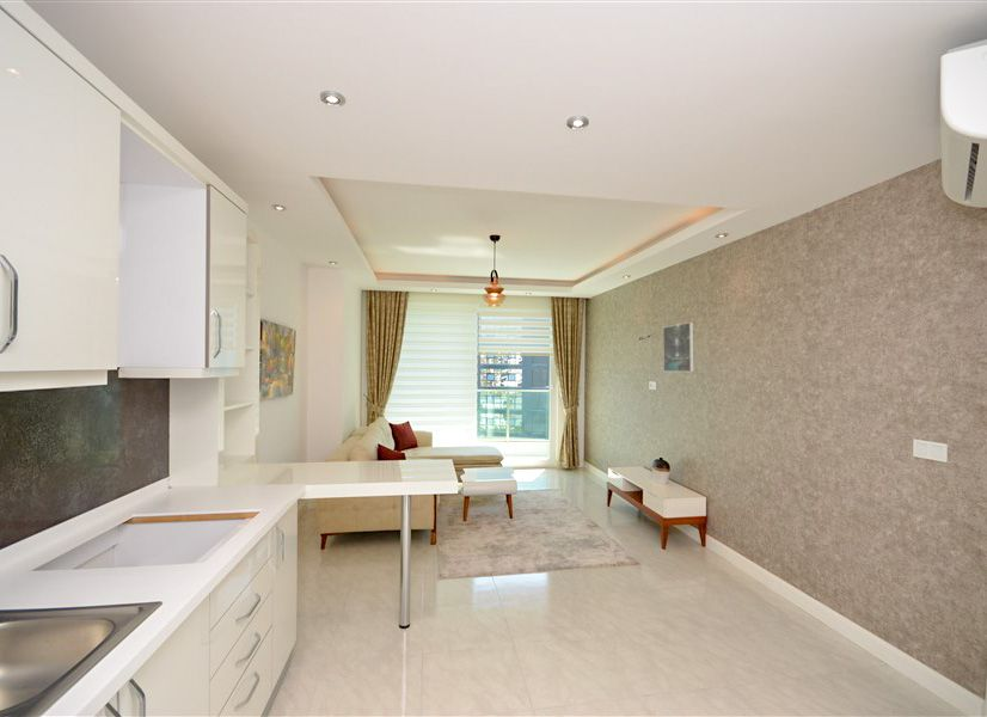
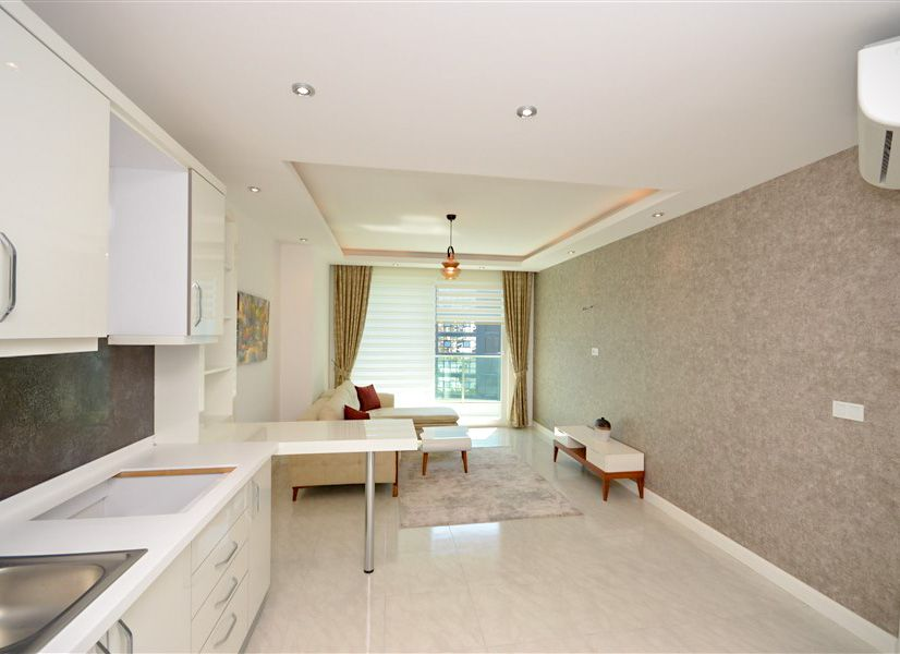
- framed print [662,321,695,373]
